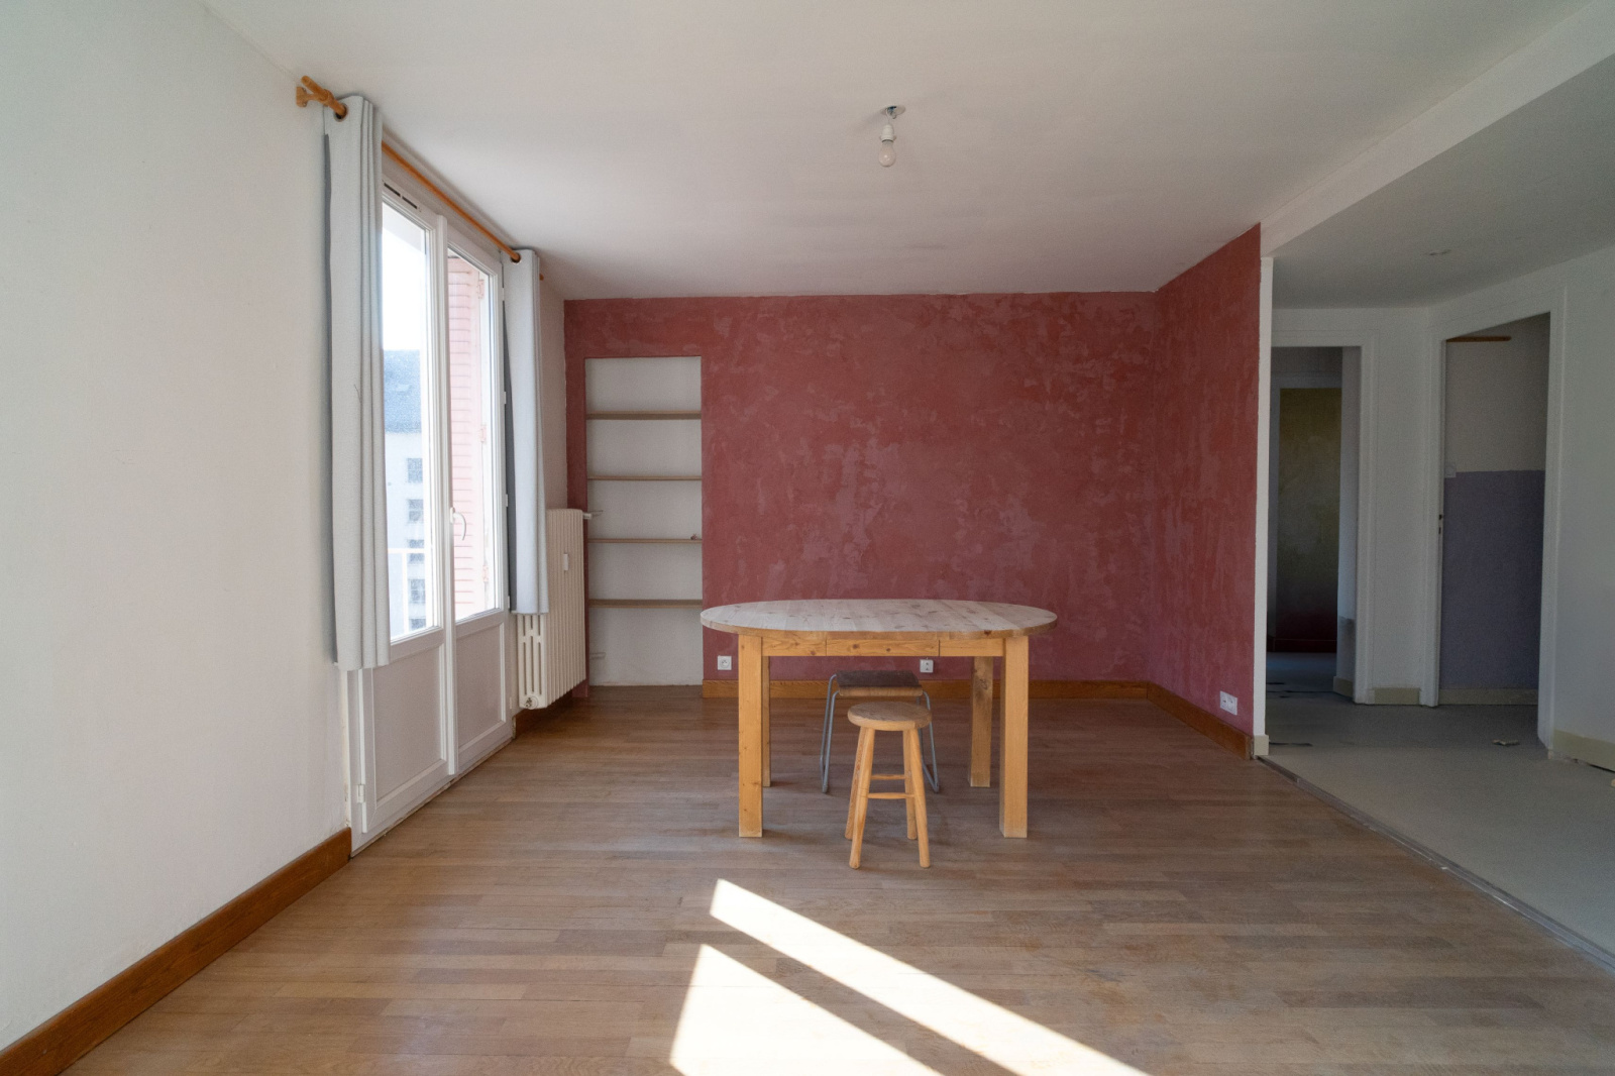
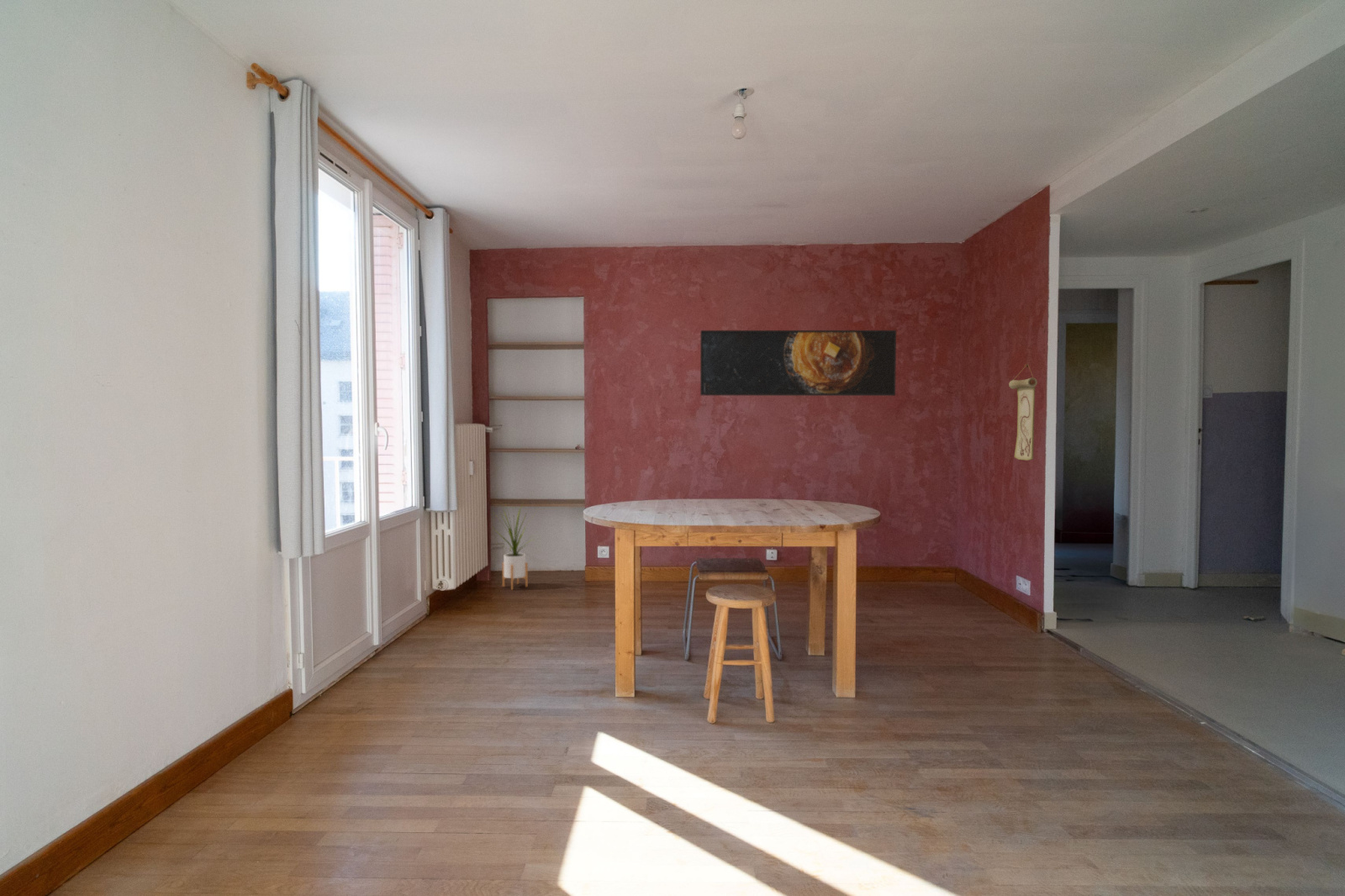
+ wall scroll [1008,363,1038,461]
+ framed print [699,329,897,397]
+ house plant [492,503,537,591]
